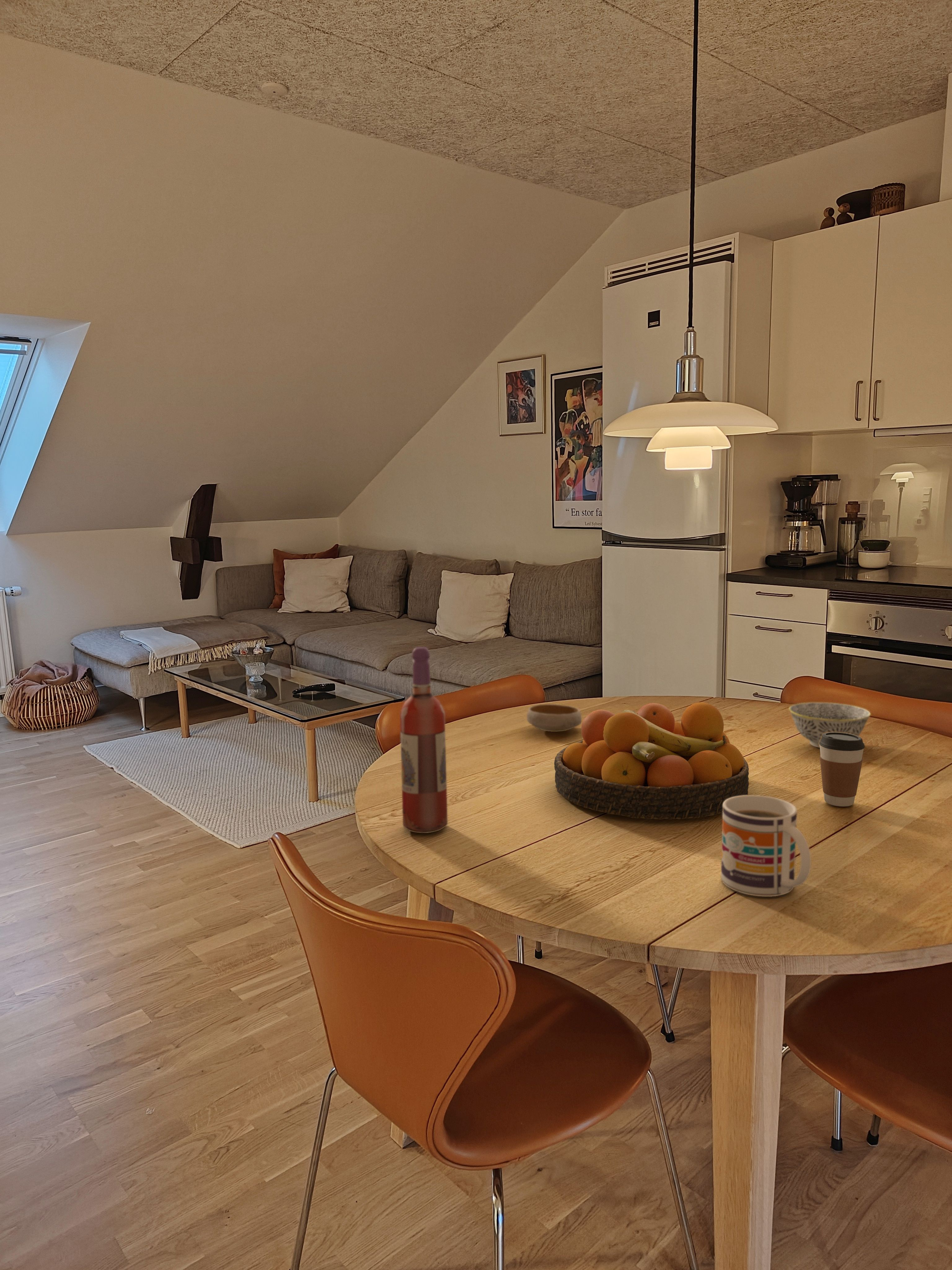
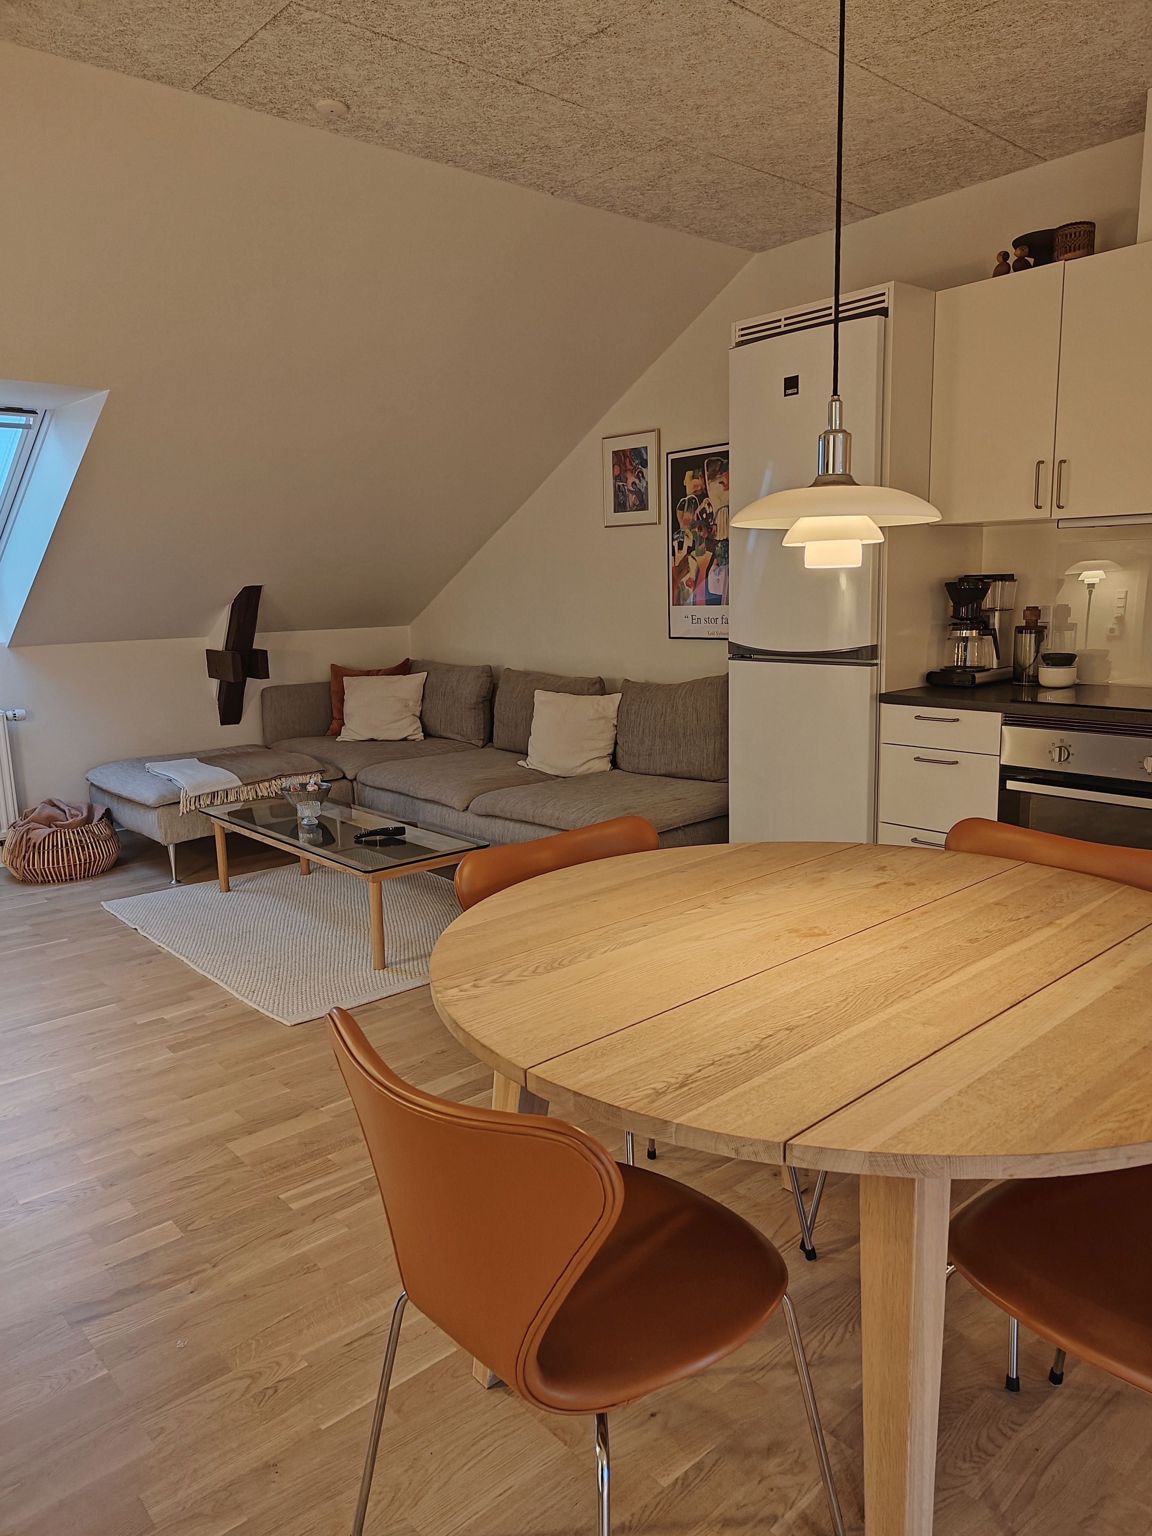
- bowl [527,704,582,732]
- fruit bowl [554,702,749,820]
- coffee cup [819,732,865,807]
- mug [721,795,811,897]
- wine bottle [400,646,448,833]
- bowl [788,702,871,748]
